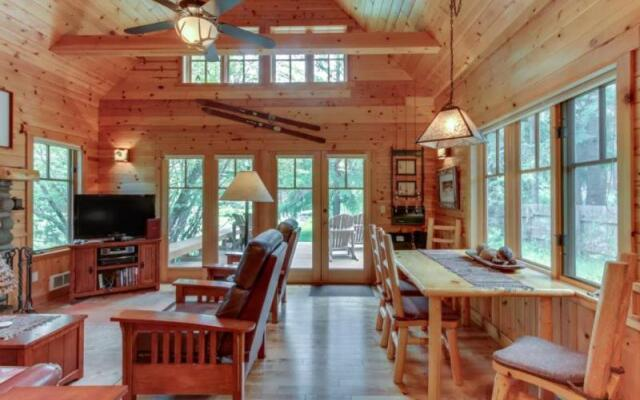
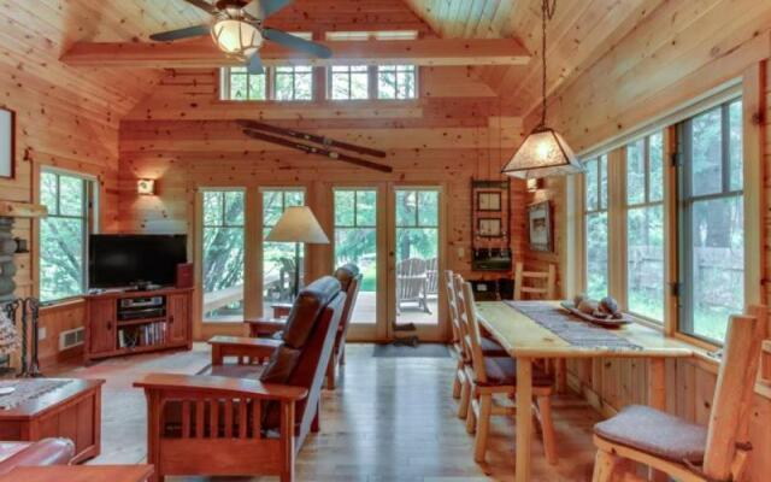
+ boots [390,319,420,349]
